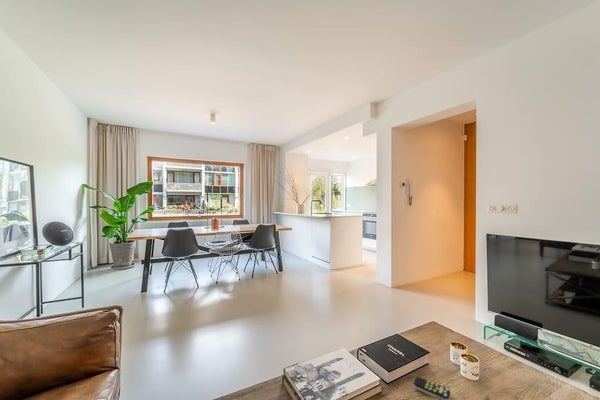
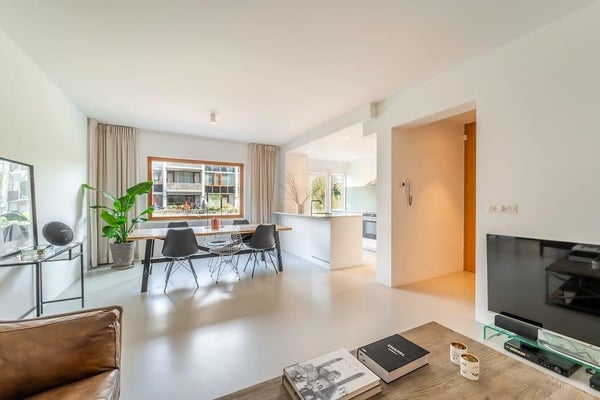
- remote control [412,376,451,400]
